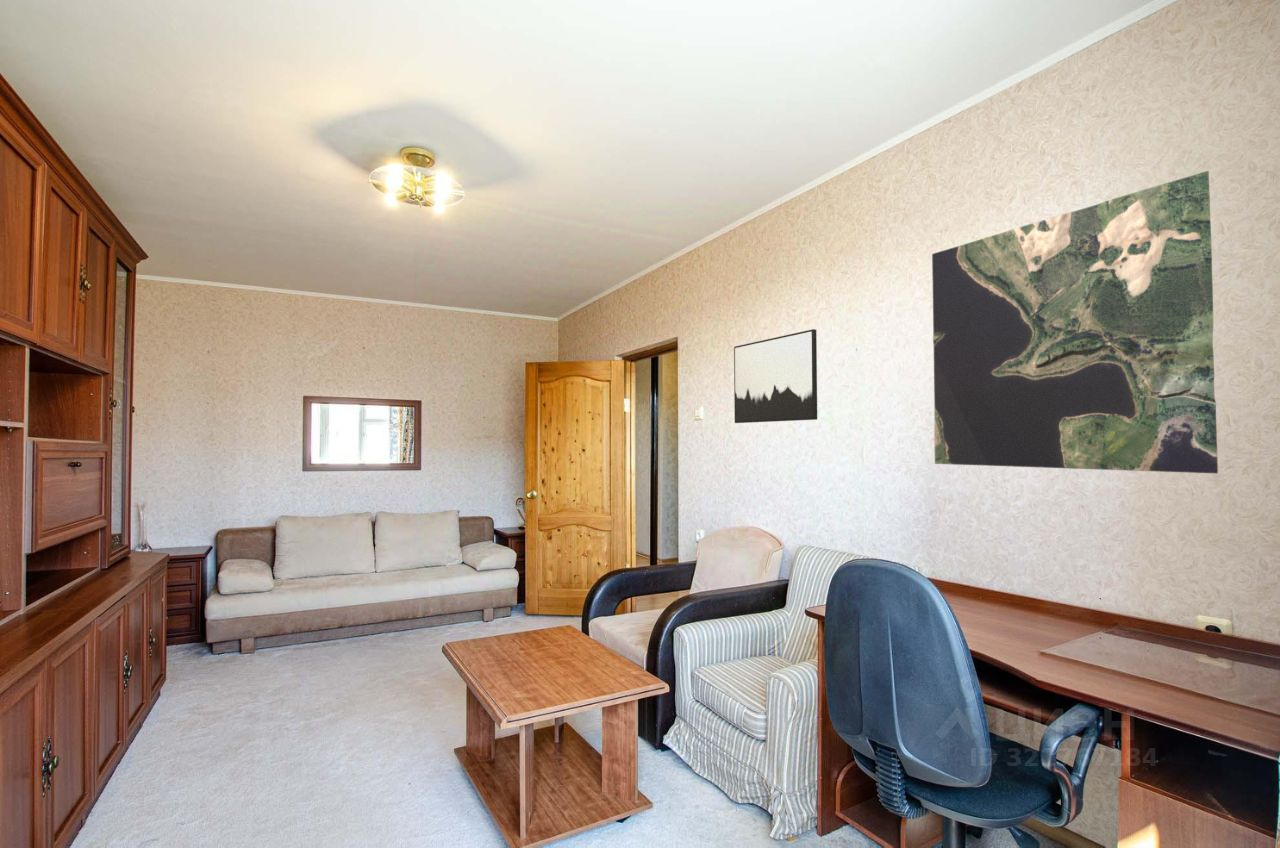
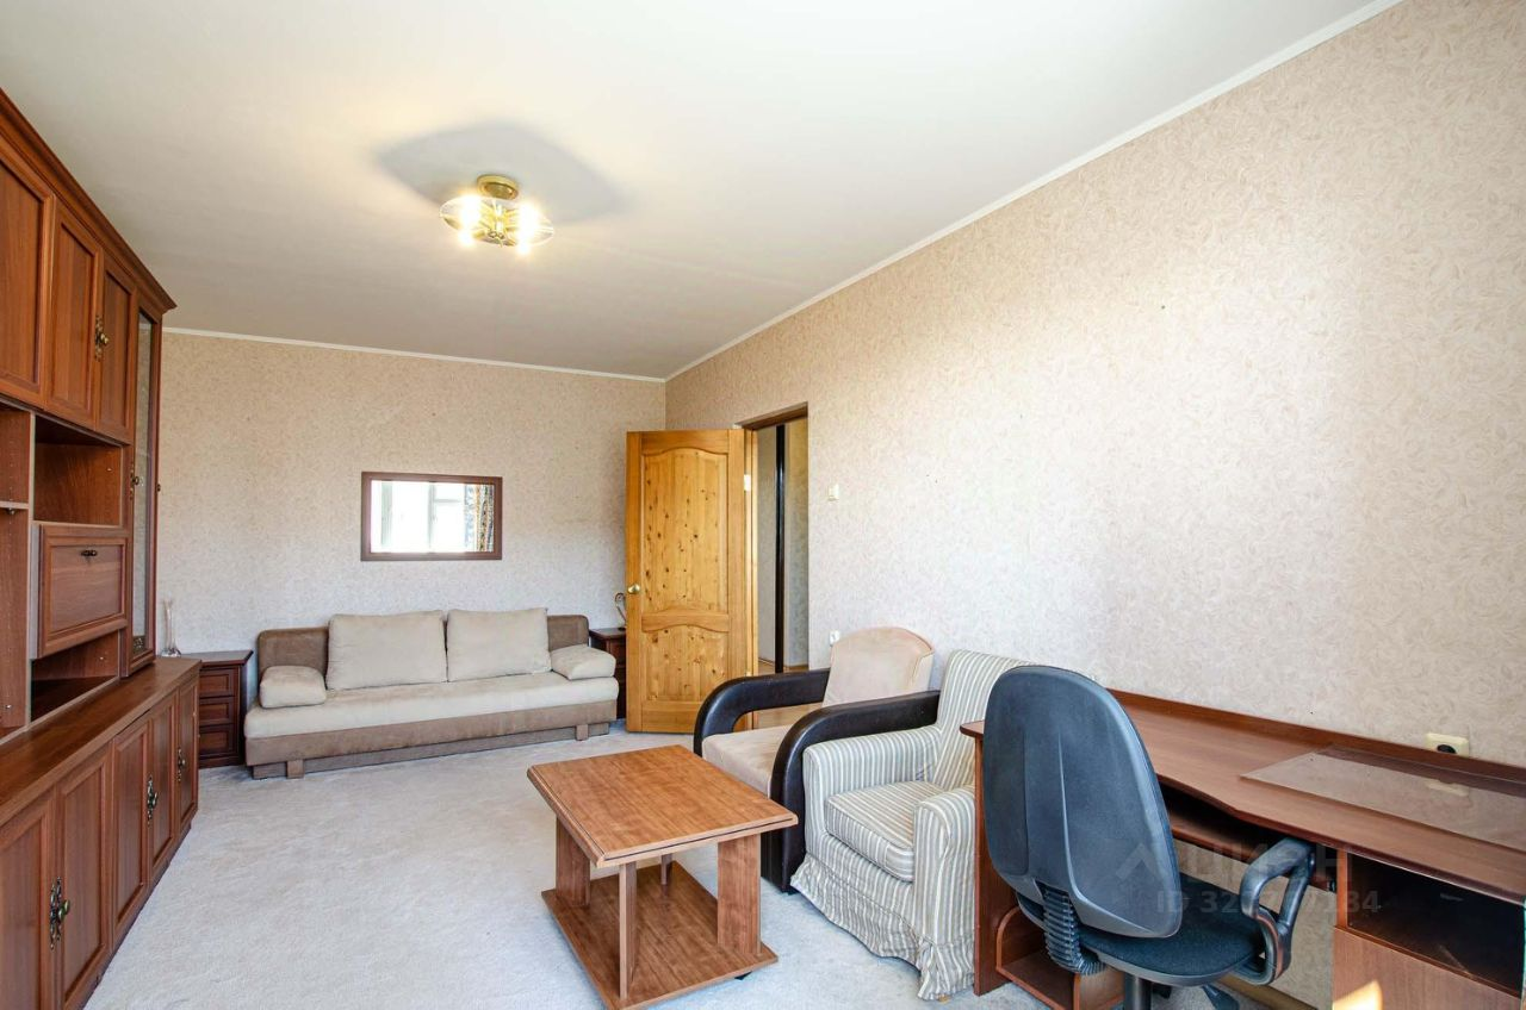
- map [931,170,1219,474]
- wall art [733,328,818,424]
